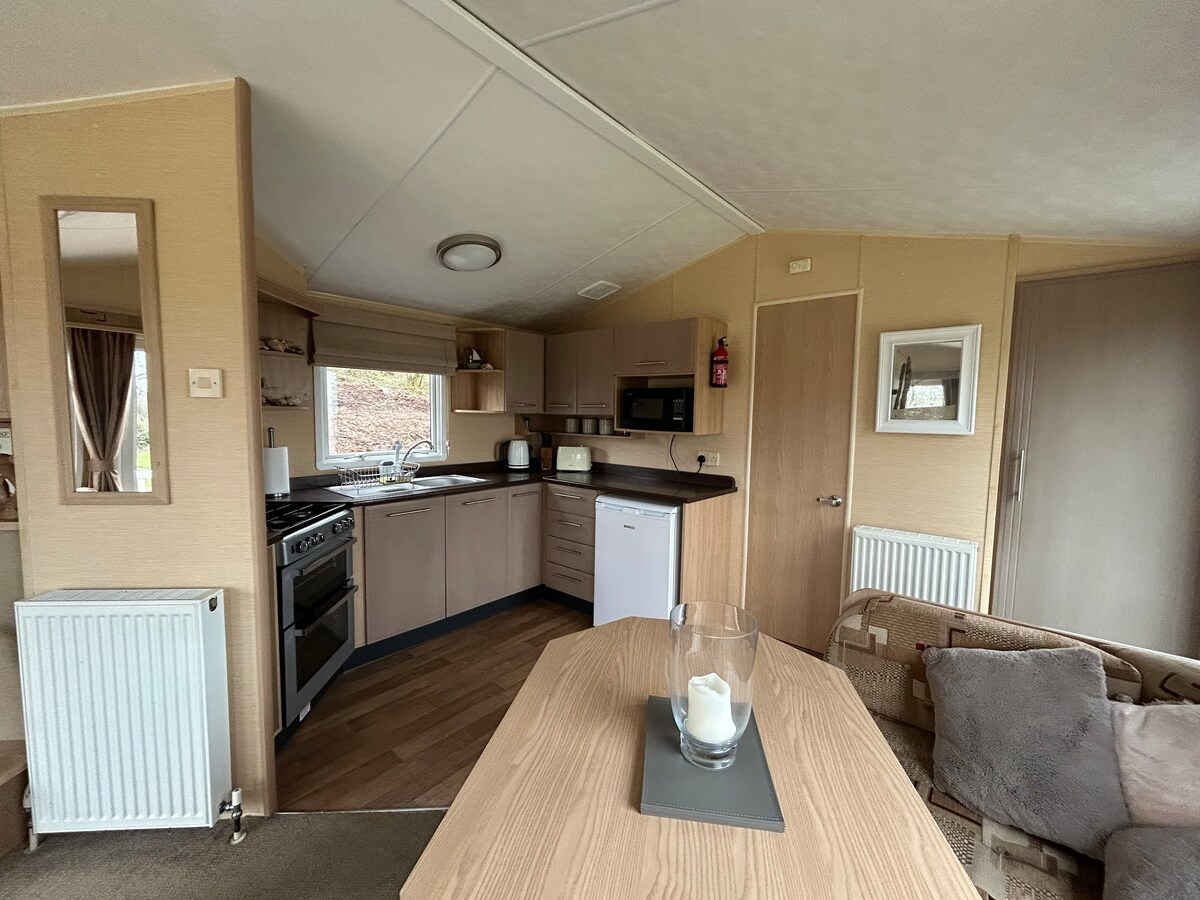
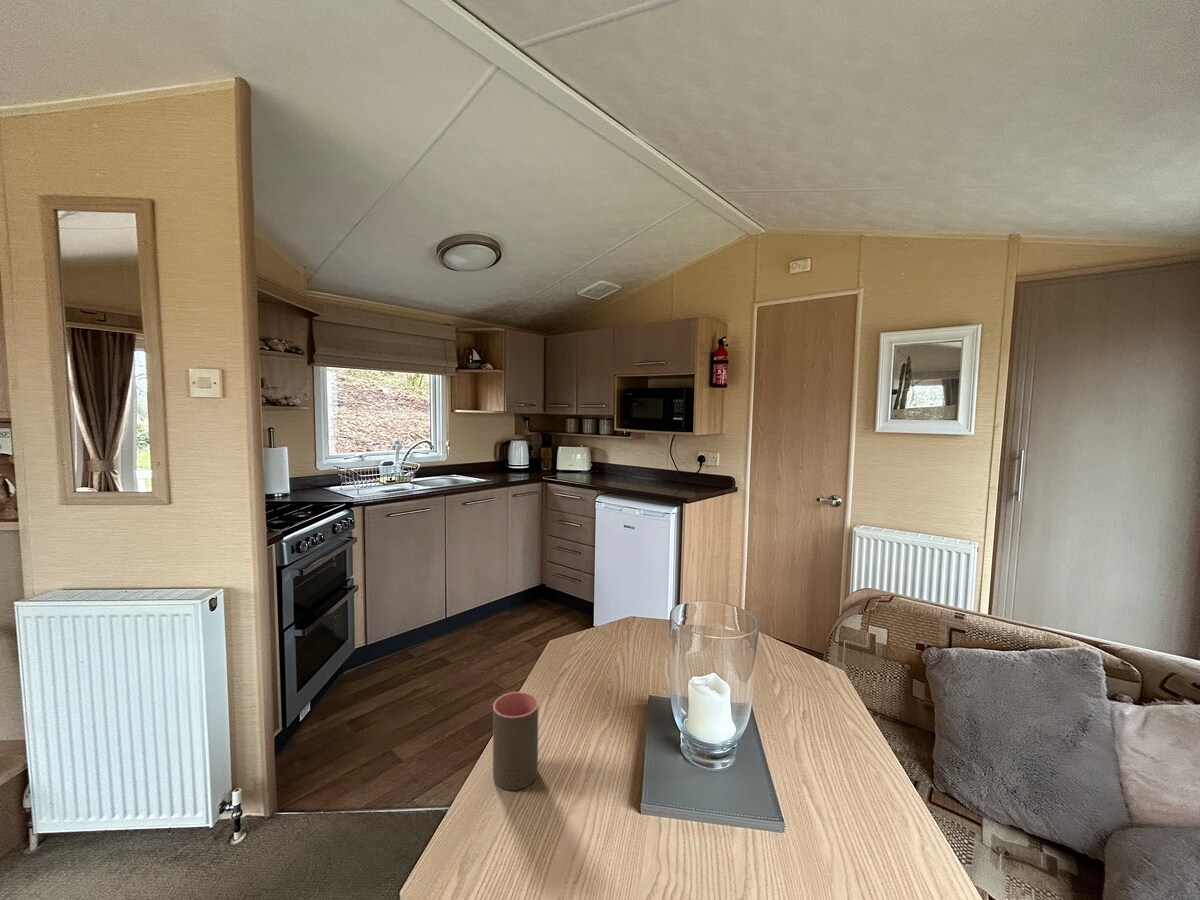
+ cup [492,691,539,791]
